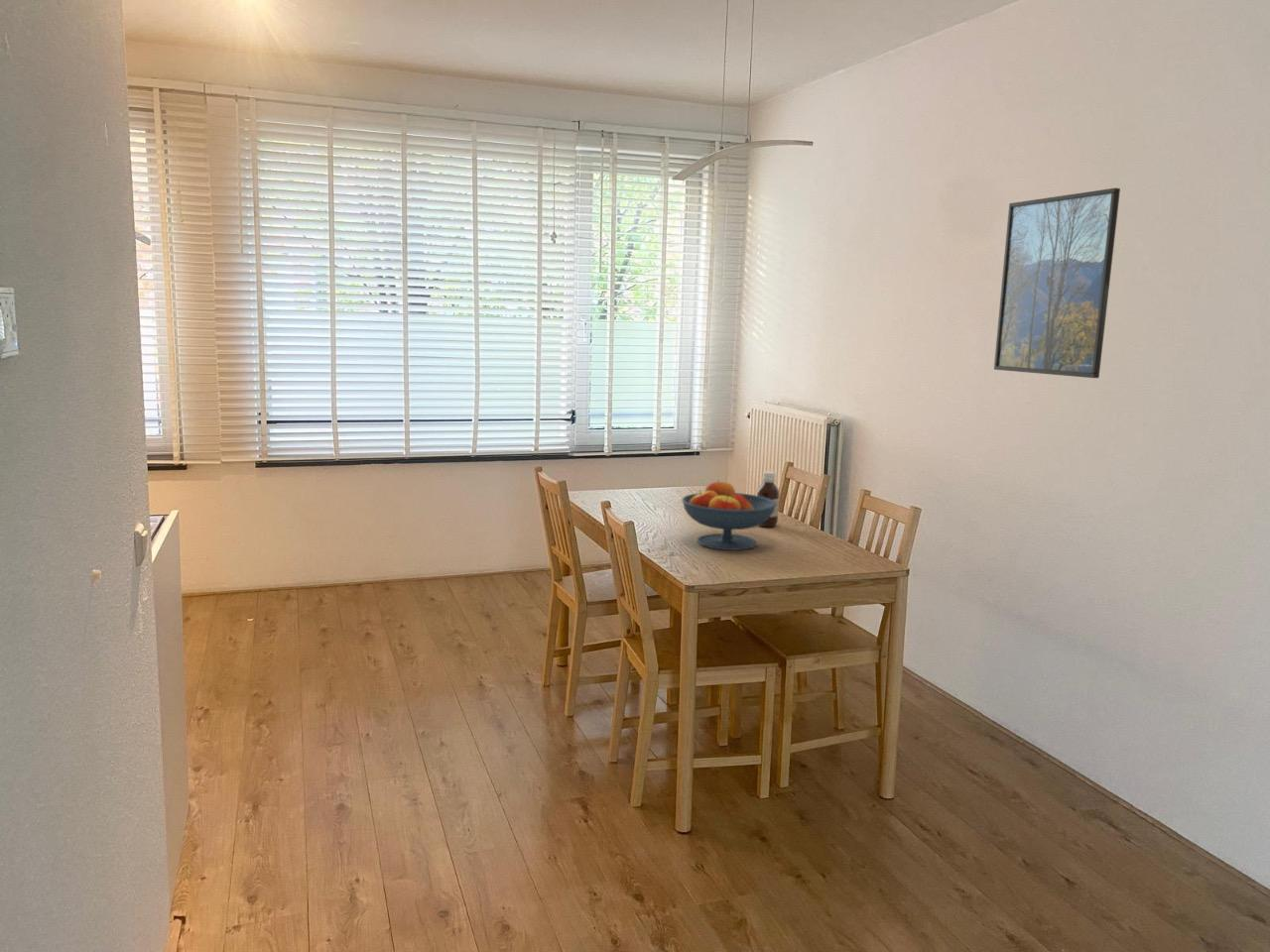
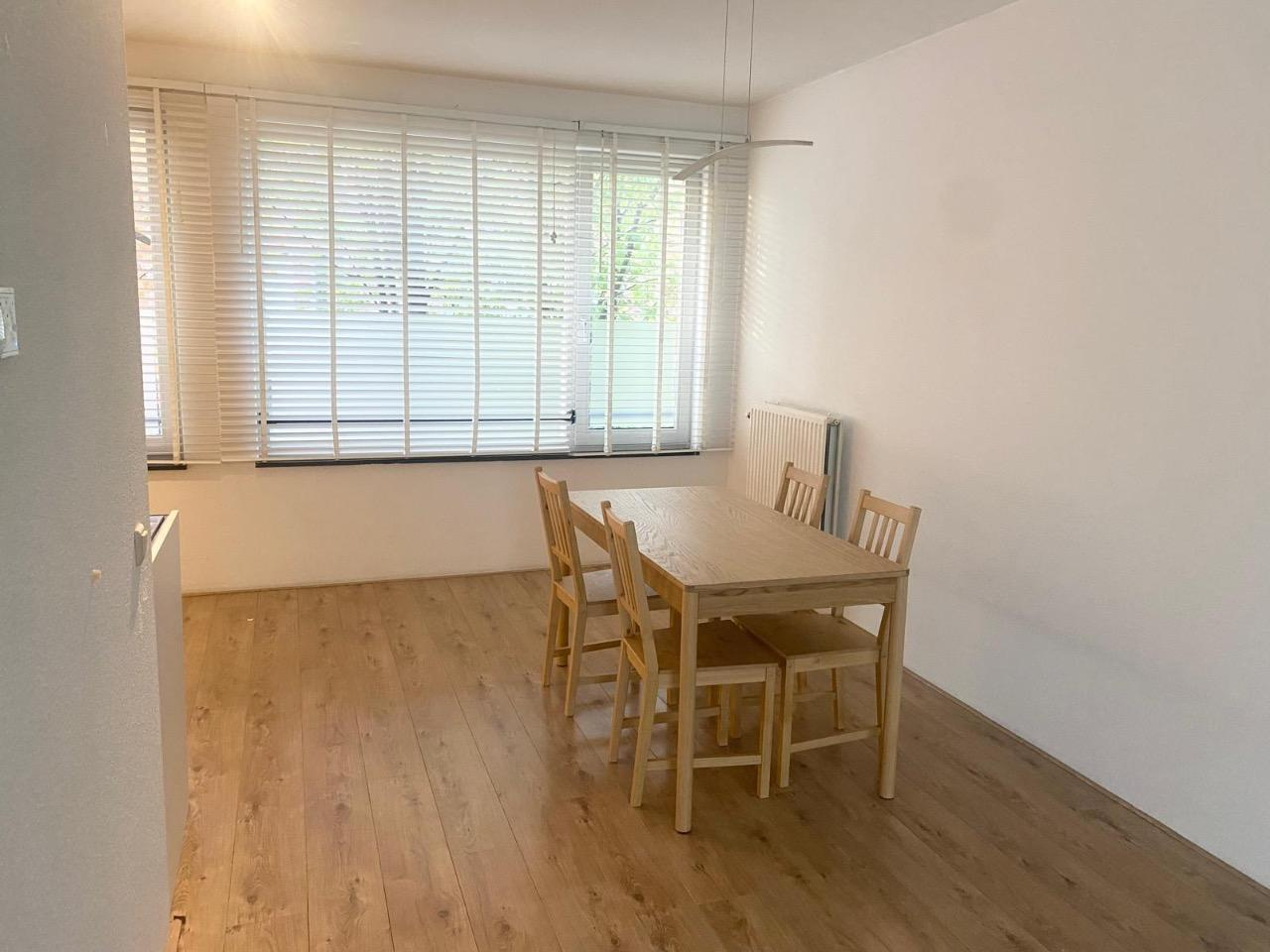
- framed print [993,187,1121,379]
- bottle [756,470,780,528]
- fruit bowl [681,479,777,551]
